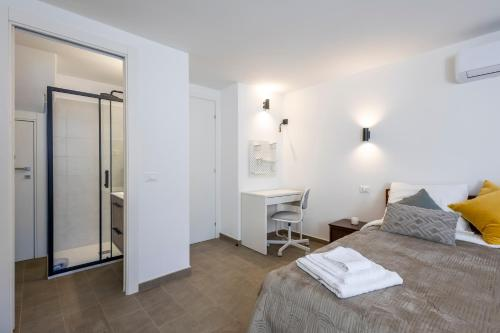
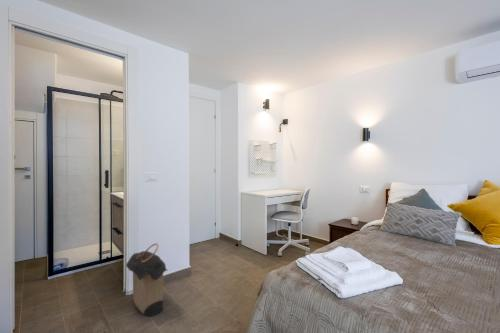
+ laundry hamper [125,242,168,318]
